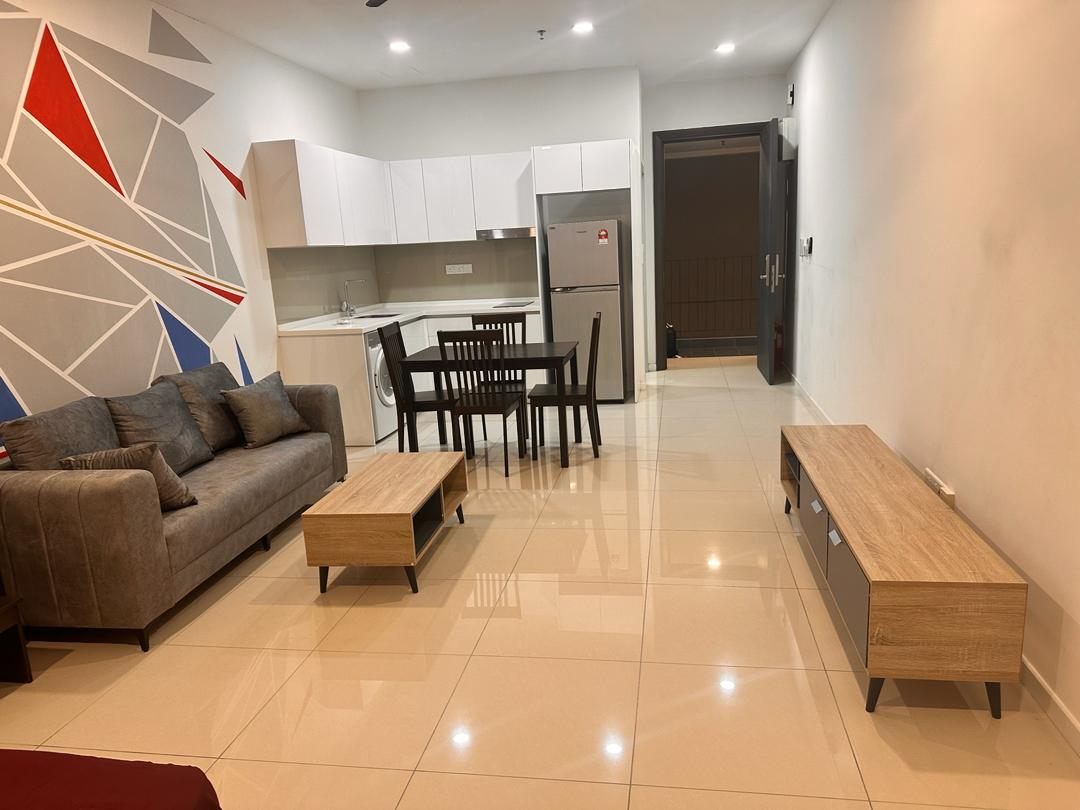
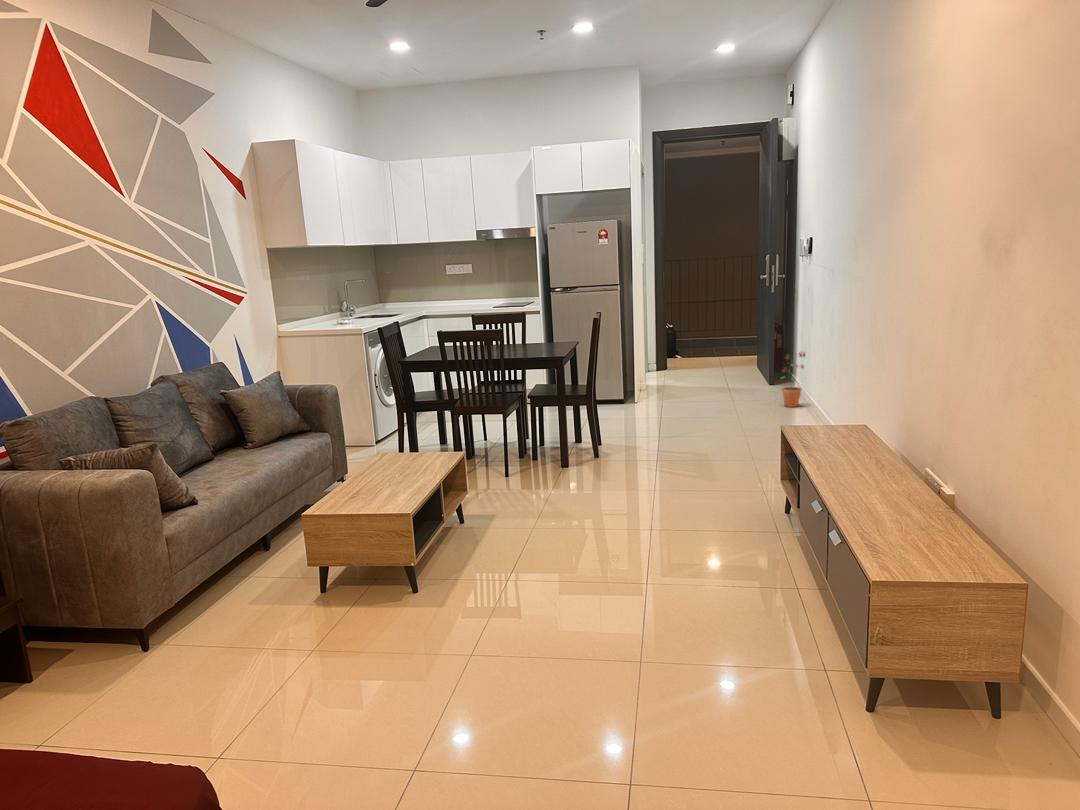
+ potted plant [779,351,807,408]
